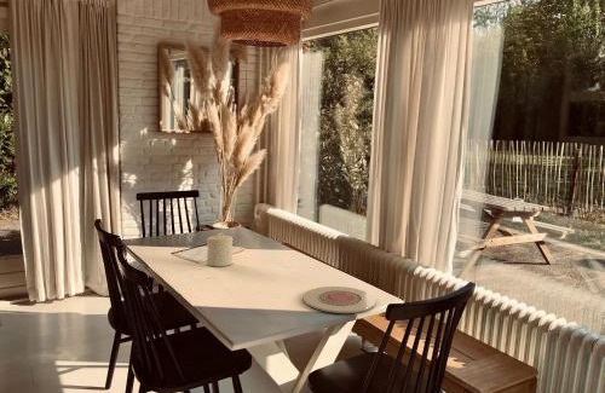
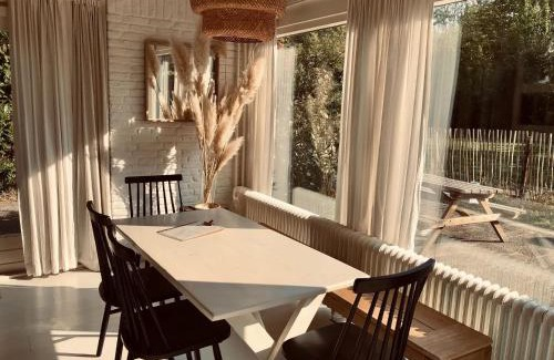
- candle [206,231,234,267]
- plate [302,285,378,314]
